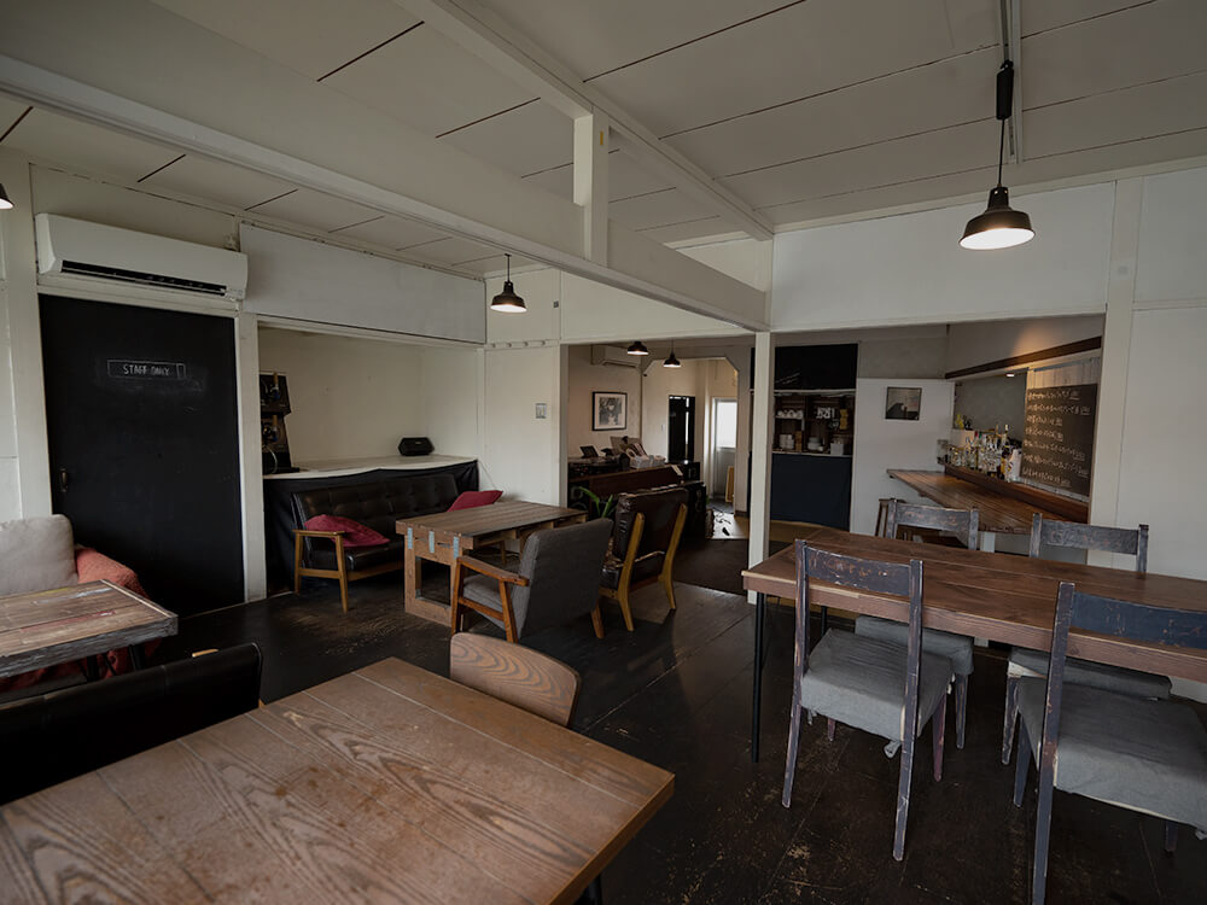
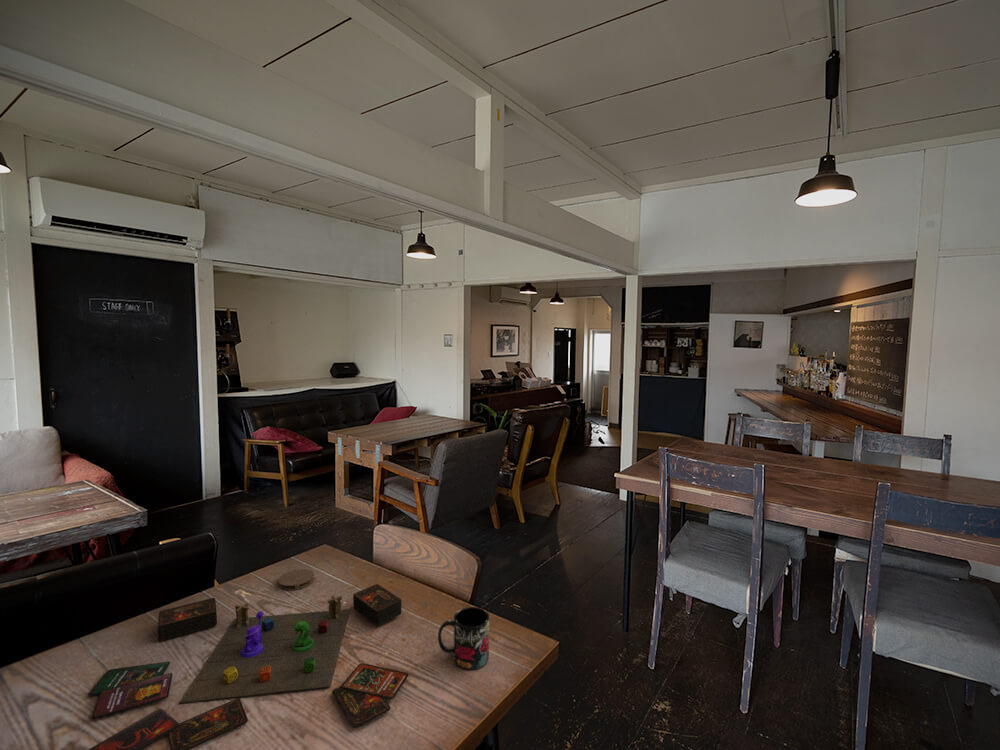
+ mug [437,606,490,671]
+ board game [87,583,409,750]
+ coaster [277,568,315,591]
